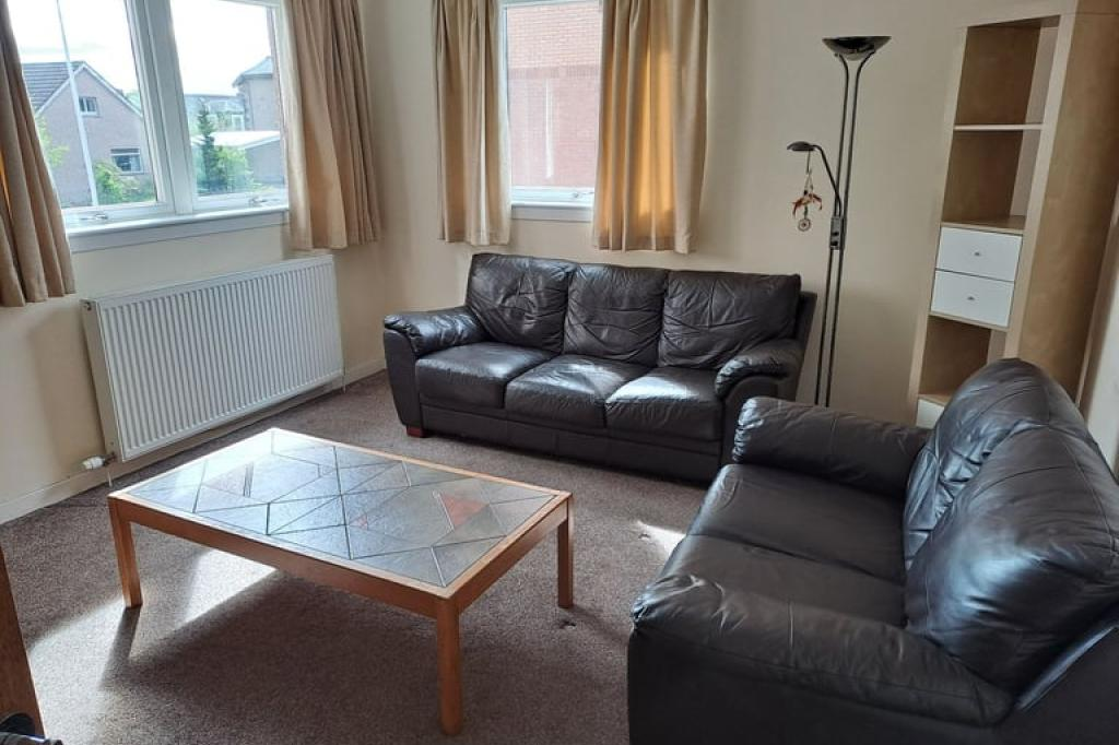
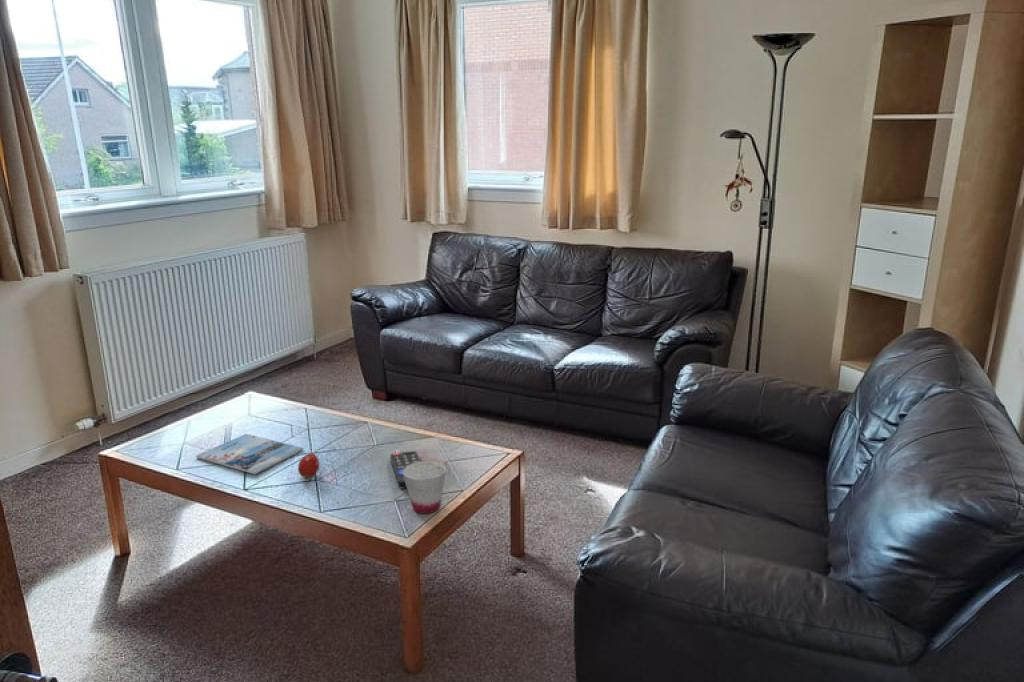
+ magazine [195,433,304,475]
+ cup [403,460,447,515]
+ fruit [297,451,320,479]
+ remote control [389,450,422,489]
